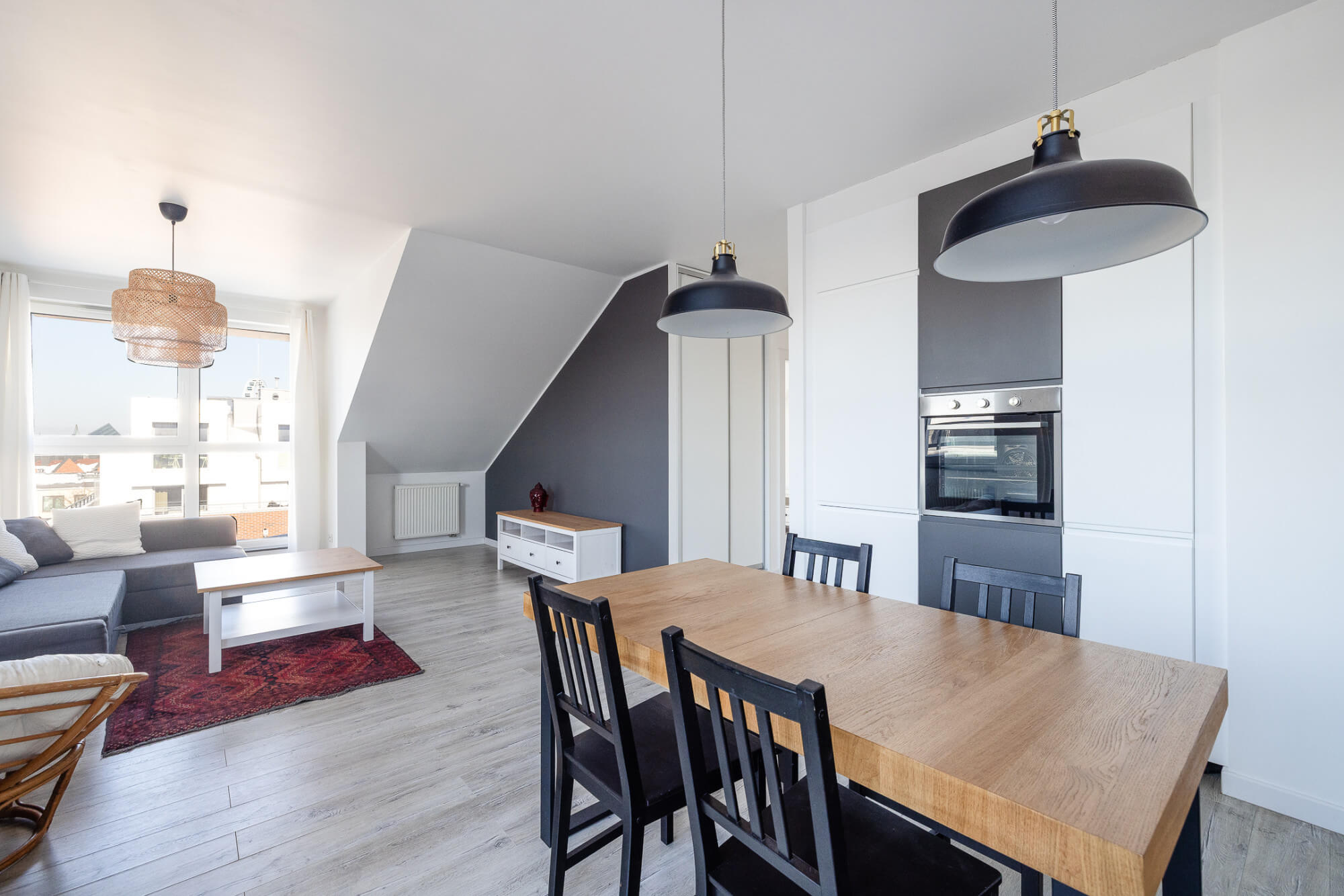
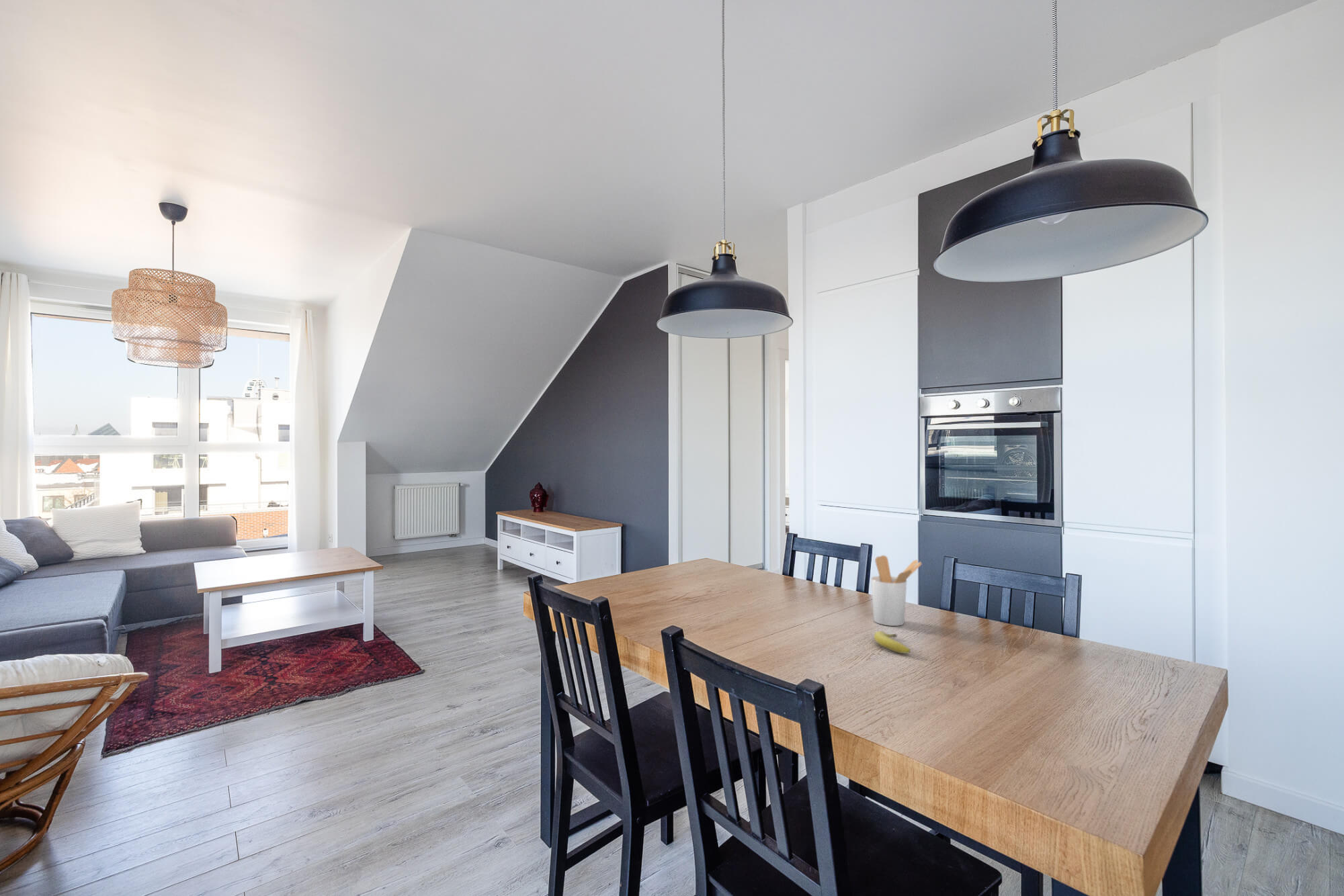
+ fruit [874,630,911,654]
+ utensil holder [870,555,923,627]
